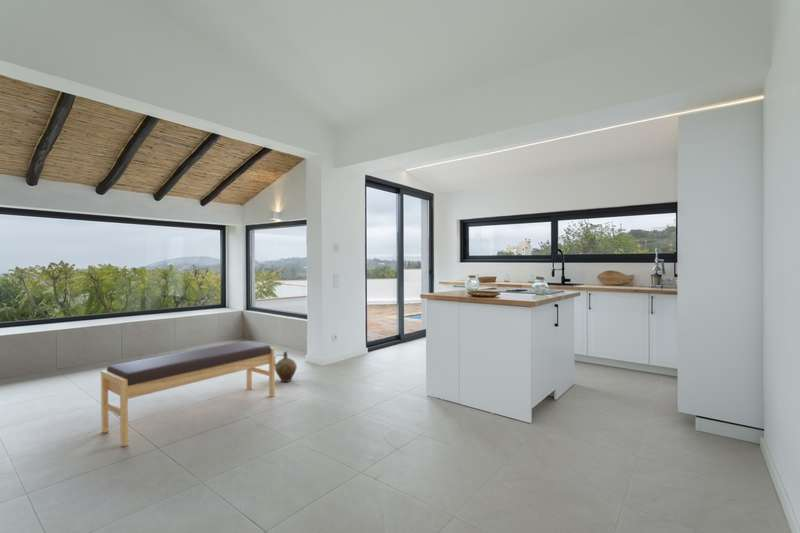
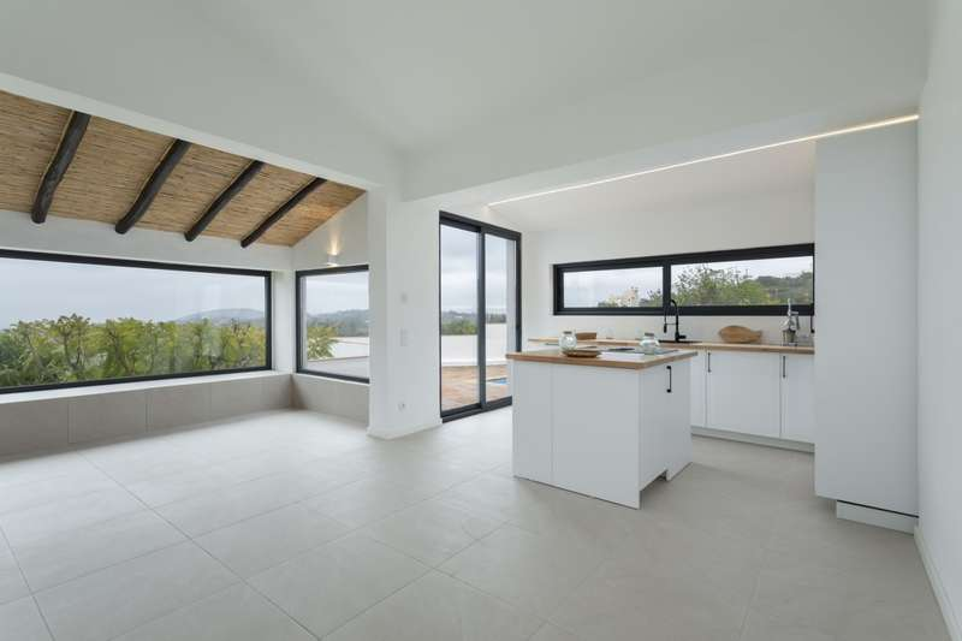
- bench [100,340,276,447]
- ceramic jug [274,351,298,383]
